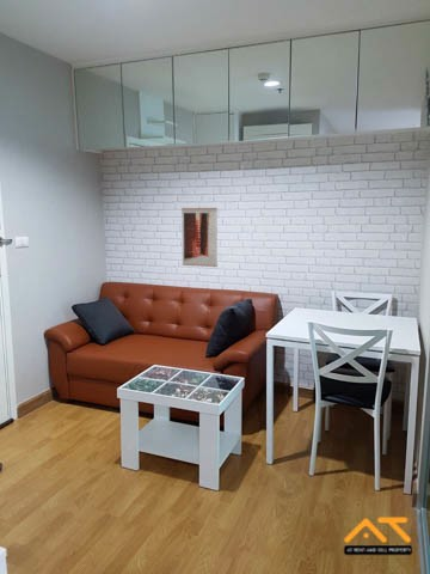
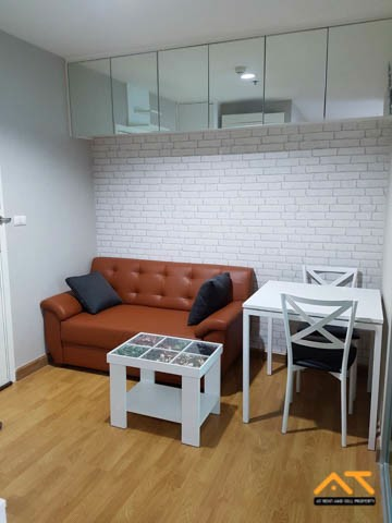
- wall art [180,207,219,268]
